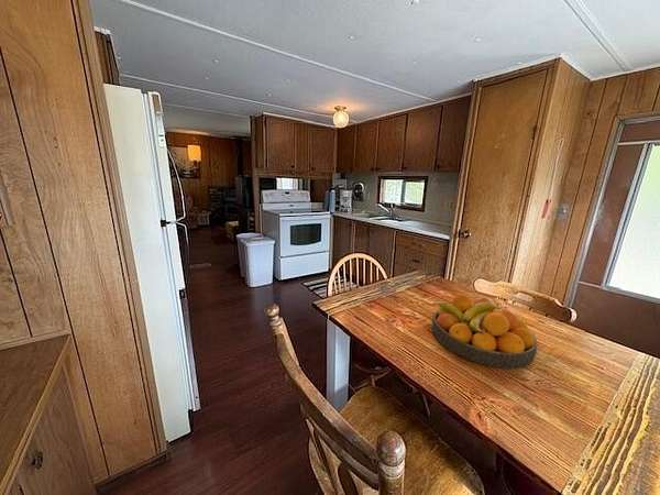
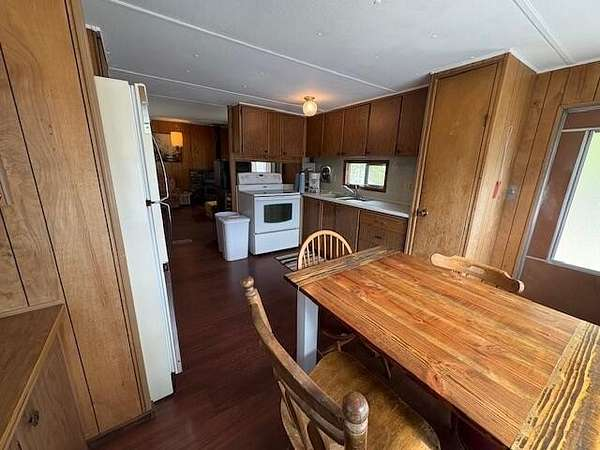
- fruit bowl [430,293,539,370]
